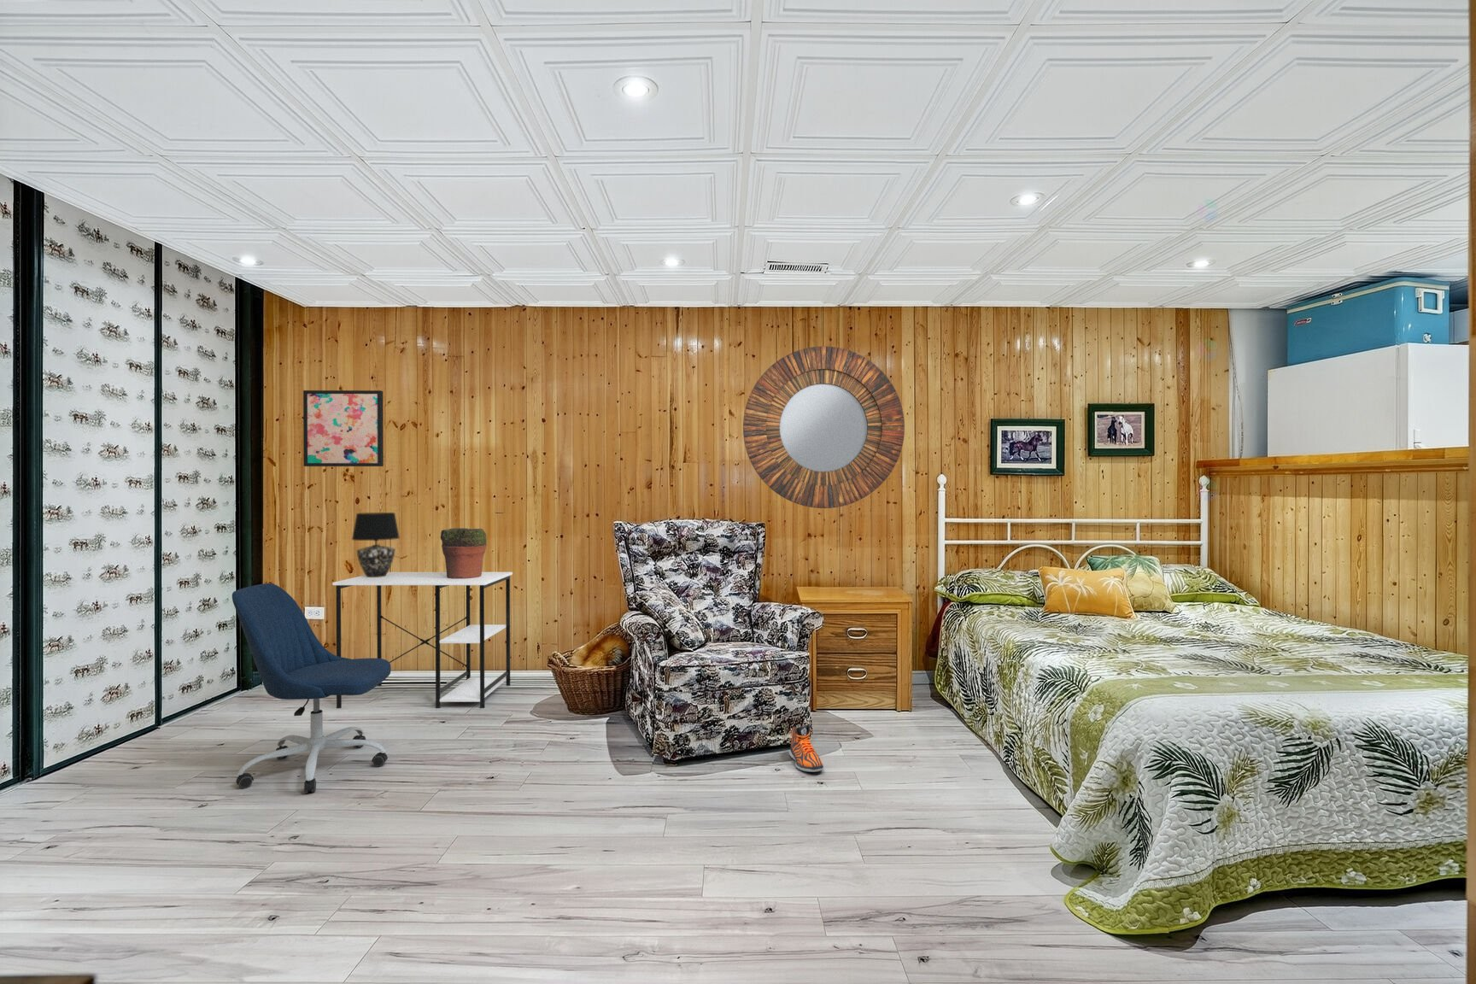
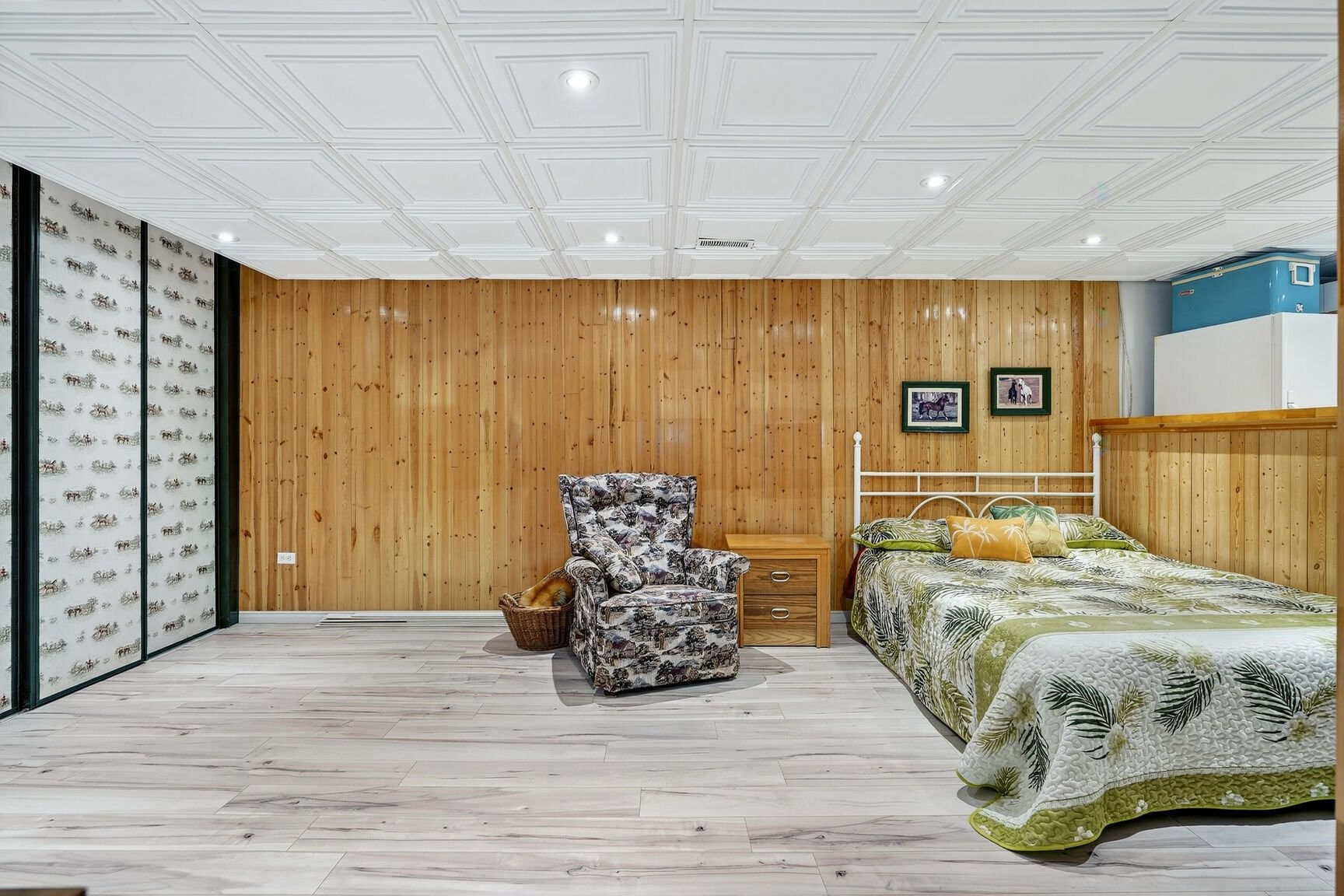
- table lamp [351,512,401,578]
- wall art [302,390,384,467]
- office chair [232,582,392,794]
- home mirror [742,345,905,510]
- sneaker [789,724,825,773]
- potted plant [440,527,488,579]
- desk [332,571,513,709]
